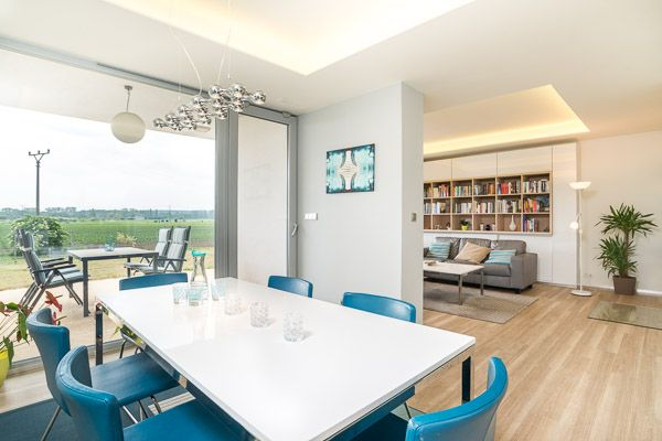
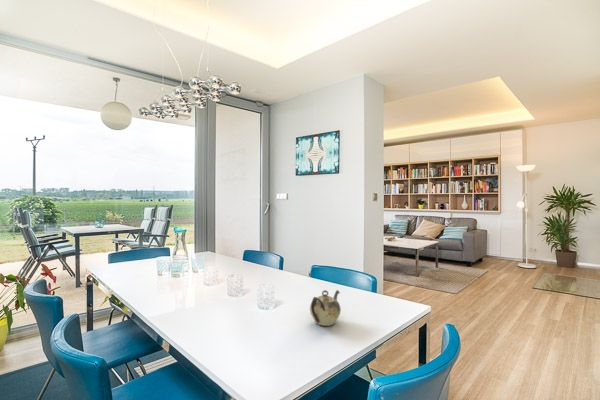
+ teapot [309,289,342,327]
